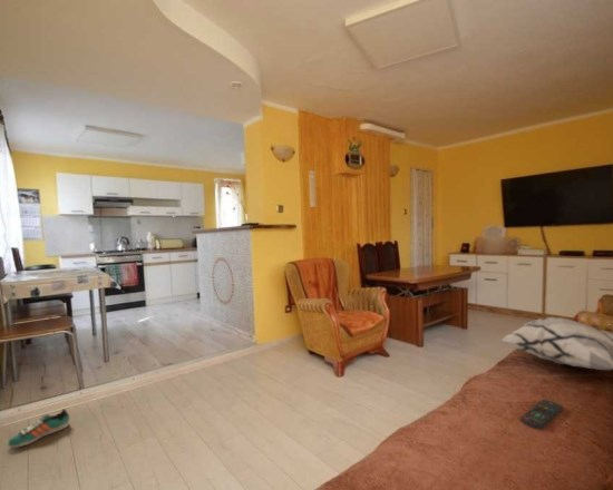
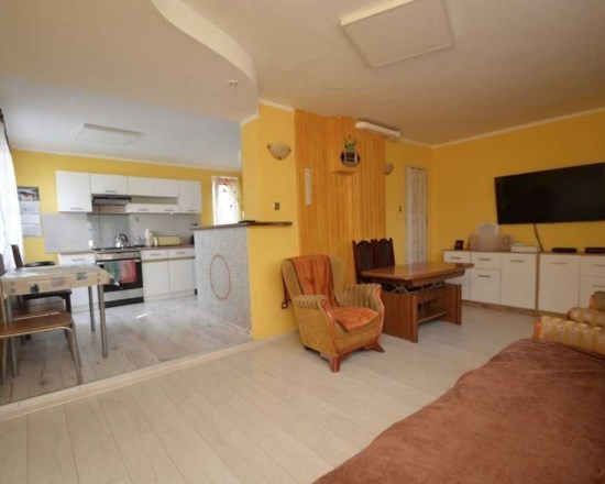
- decorative pillow [499,316,613,371]
- remote control [519,399,564,431]
- sneaker [7,408,70,449]
